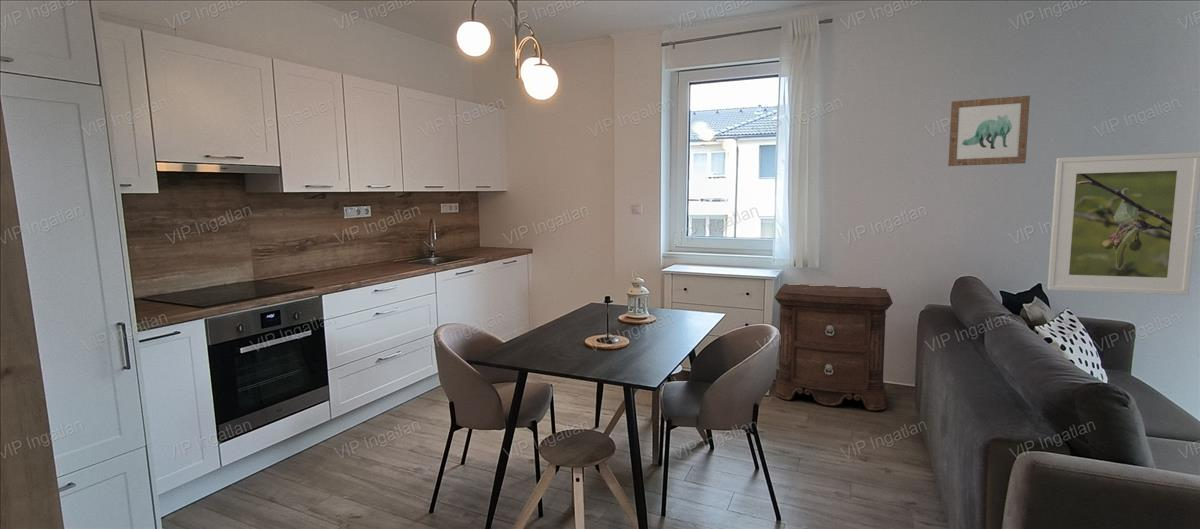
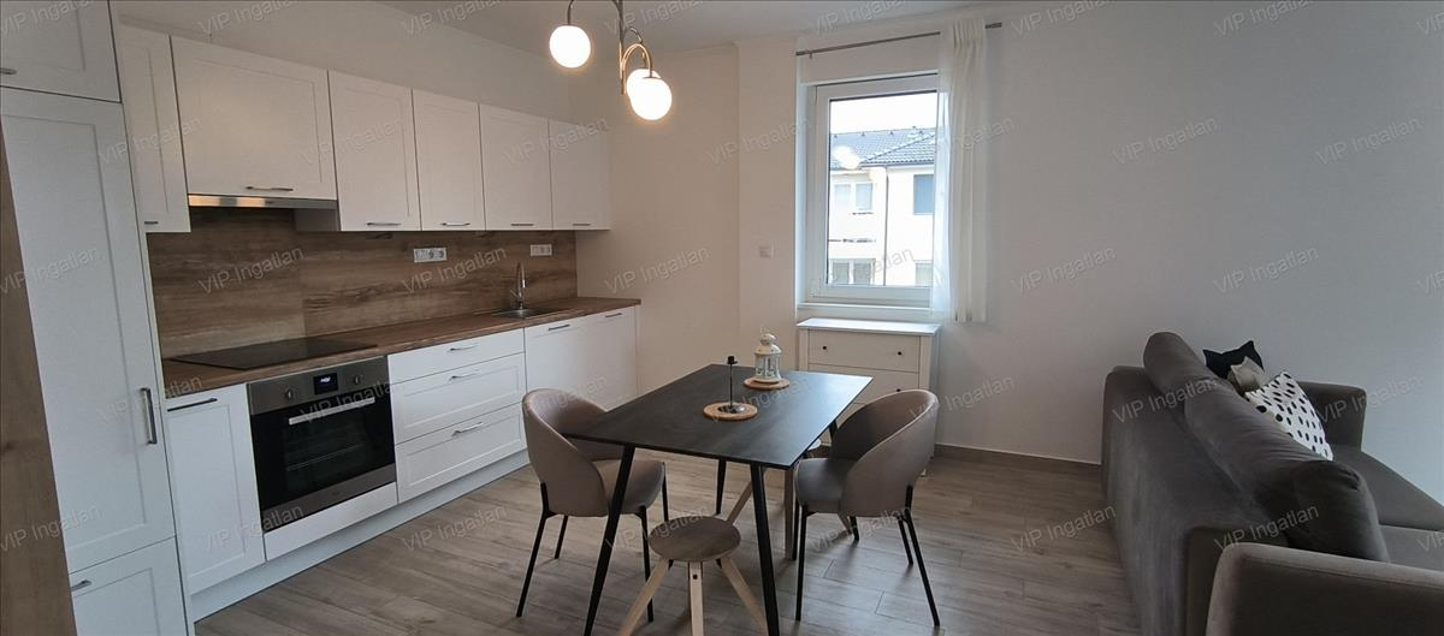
- wall art [947,95,1031,167]
- nightstand [773,283,894,412]
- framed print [1046,151,1200,296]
